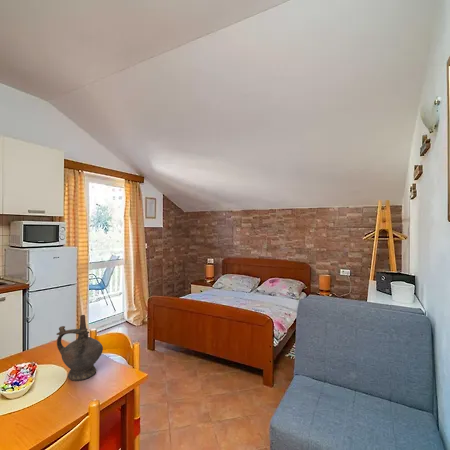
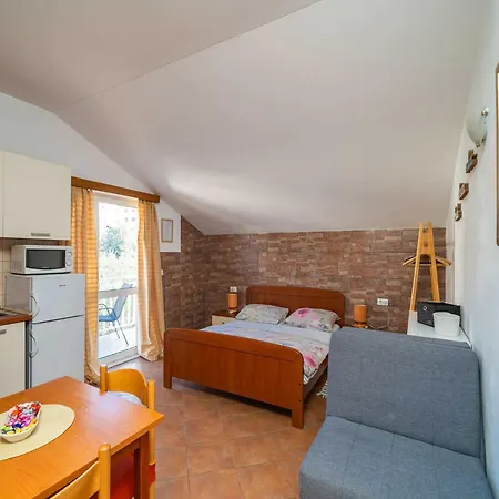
- ceremonial vessel [56,314,104,382]
